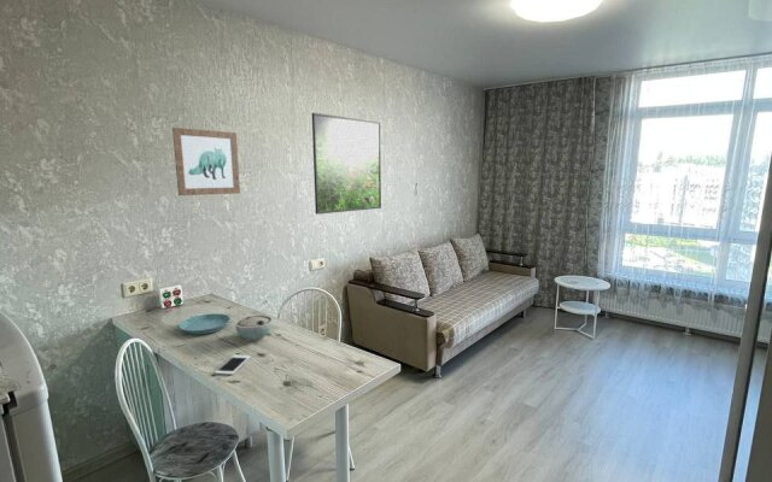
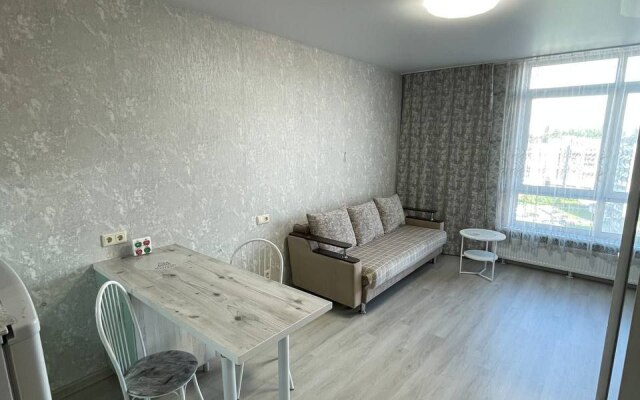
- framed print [311,112,382,216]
- saucer [179,312,232,336]
- wall art [171,127,241,196]
- bowl [234,313,274,342]
- cell phone [214,354,252,376]
